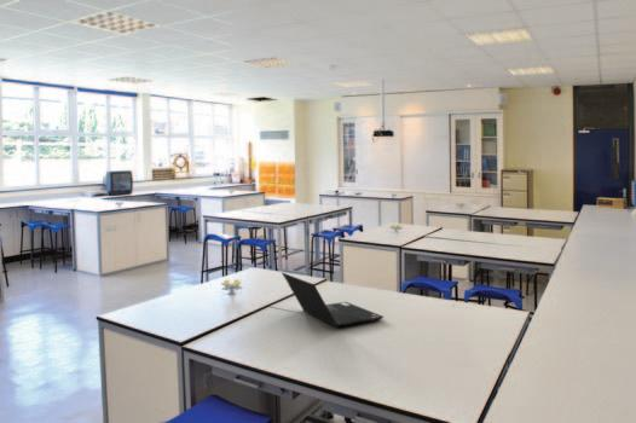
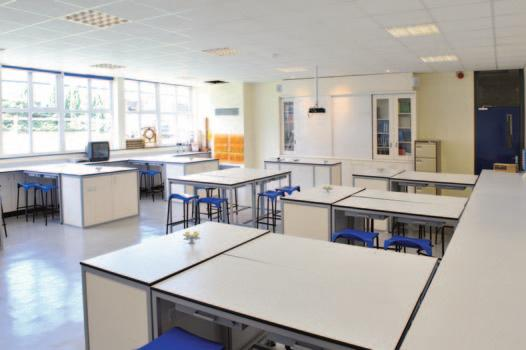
- laptop computer [281,272,385,329]
